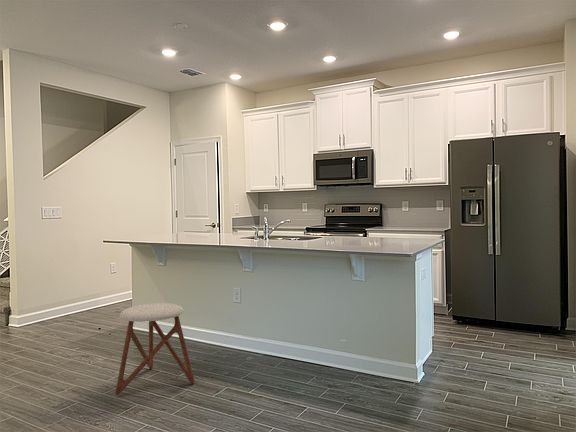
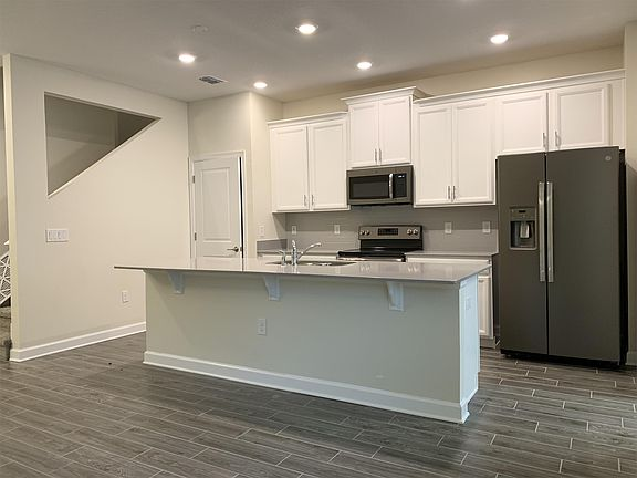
- stool [114,302,196,396]
